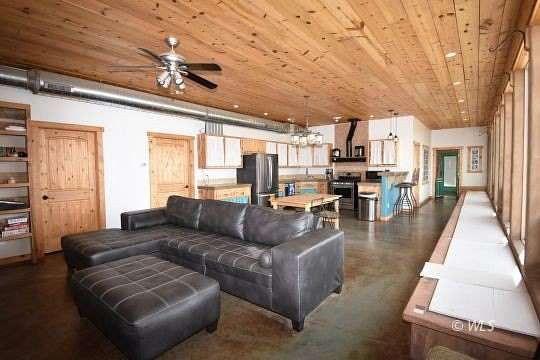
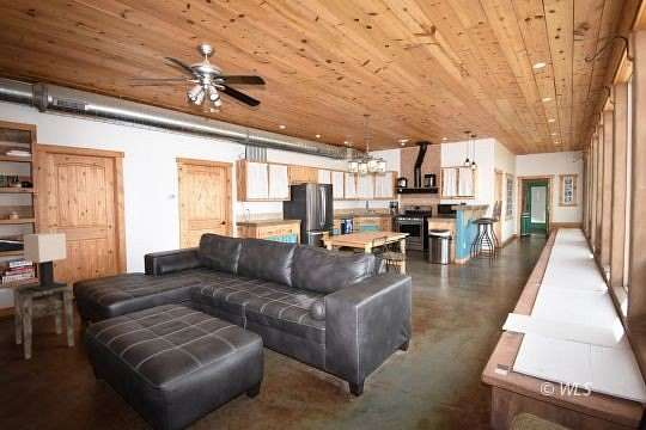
+ table lamp [23,232,68,291]
+ side table [11,278,75,361]
